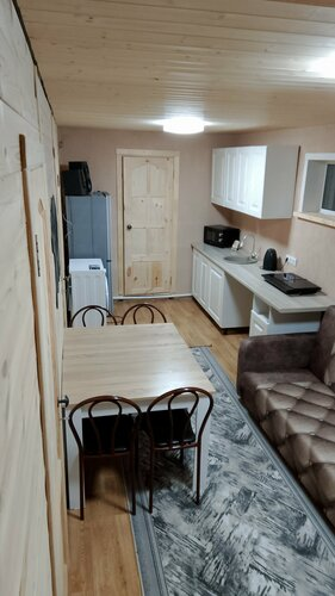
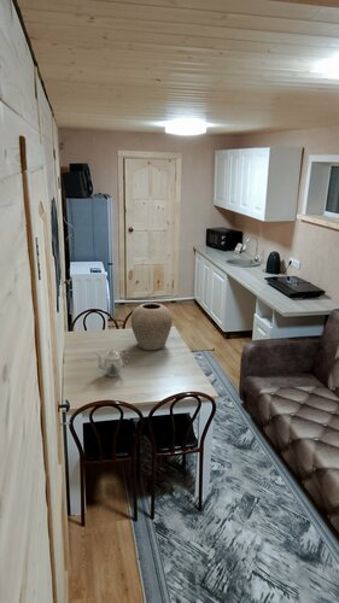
+ vase [130,302,174,351]
+ teapot [95,347,130,377]
